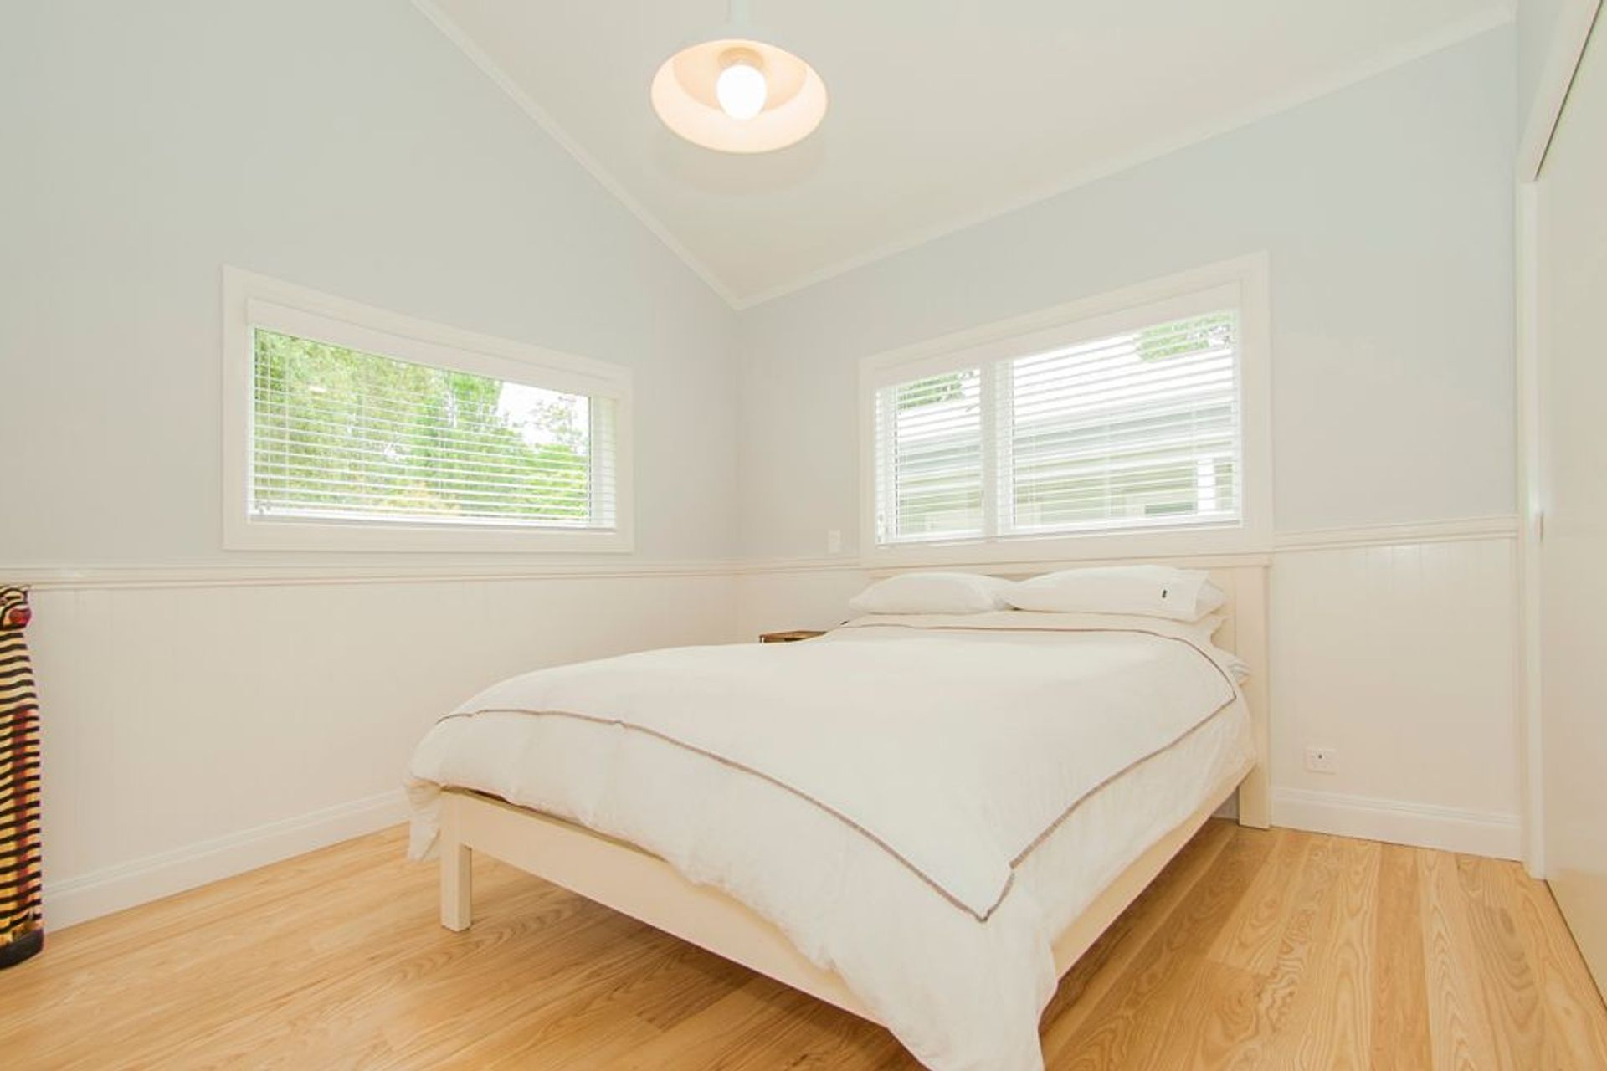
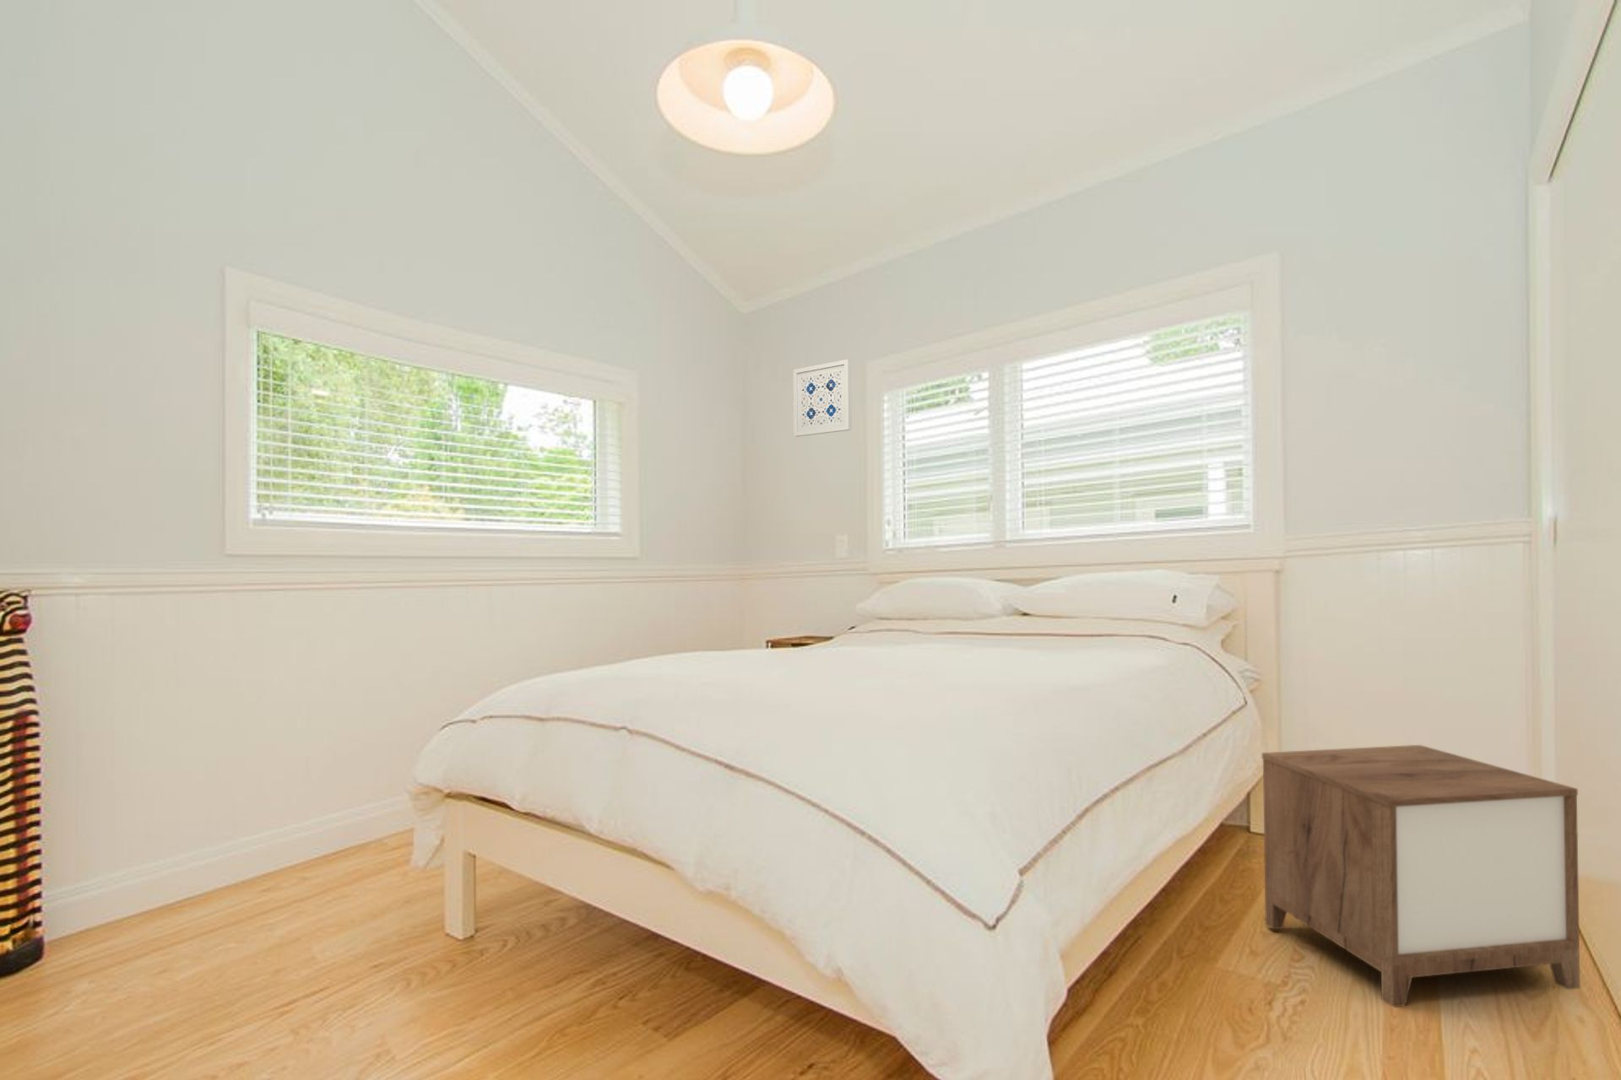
+ nightstand [1262,744,1581,1009]
+ wall art [792,358,853,438]
